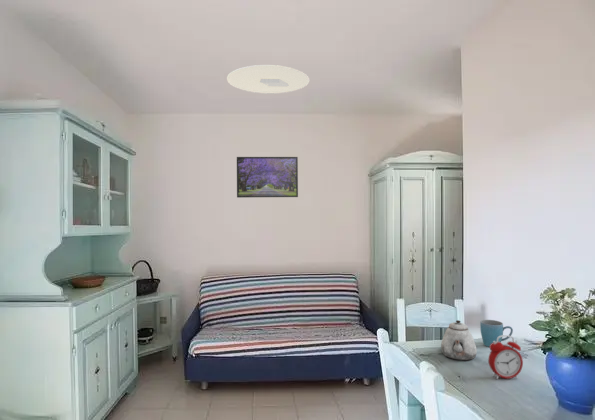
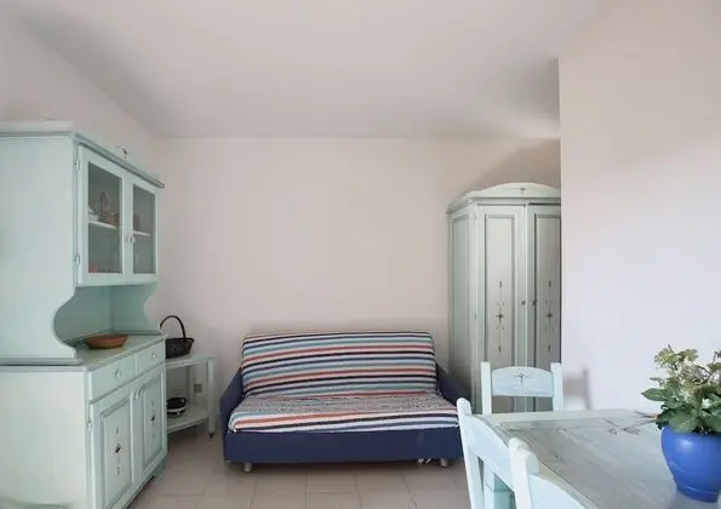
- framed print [236,156,299,199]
- alarm clock [487,334,524,380]
- ceiling light [226,64,311,95]
- mug [479,319,514,348]
- teapot [440,319,478,361]
